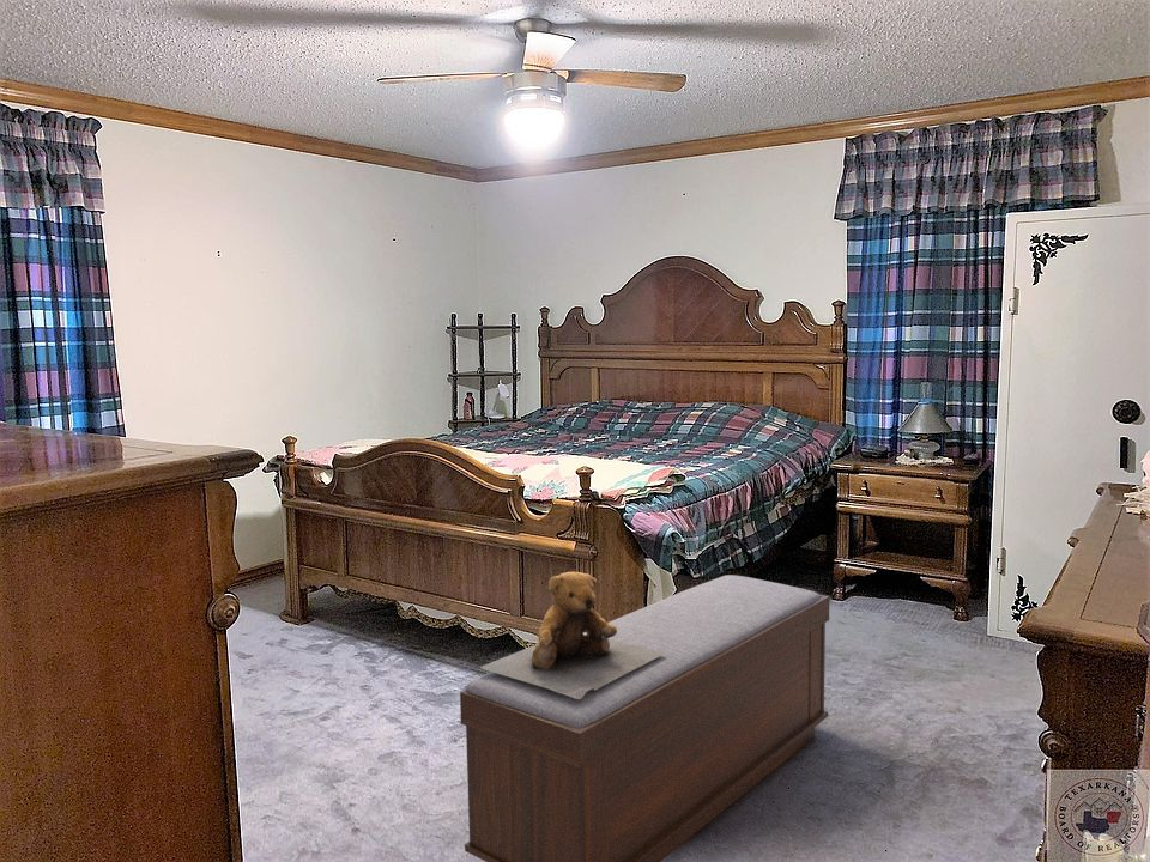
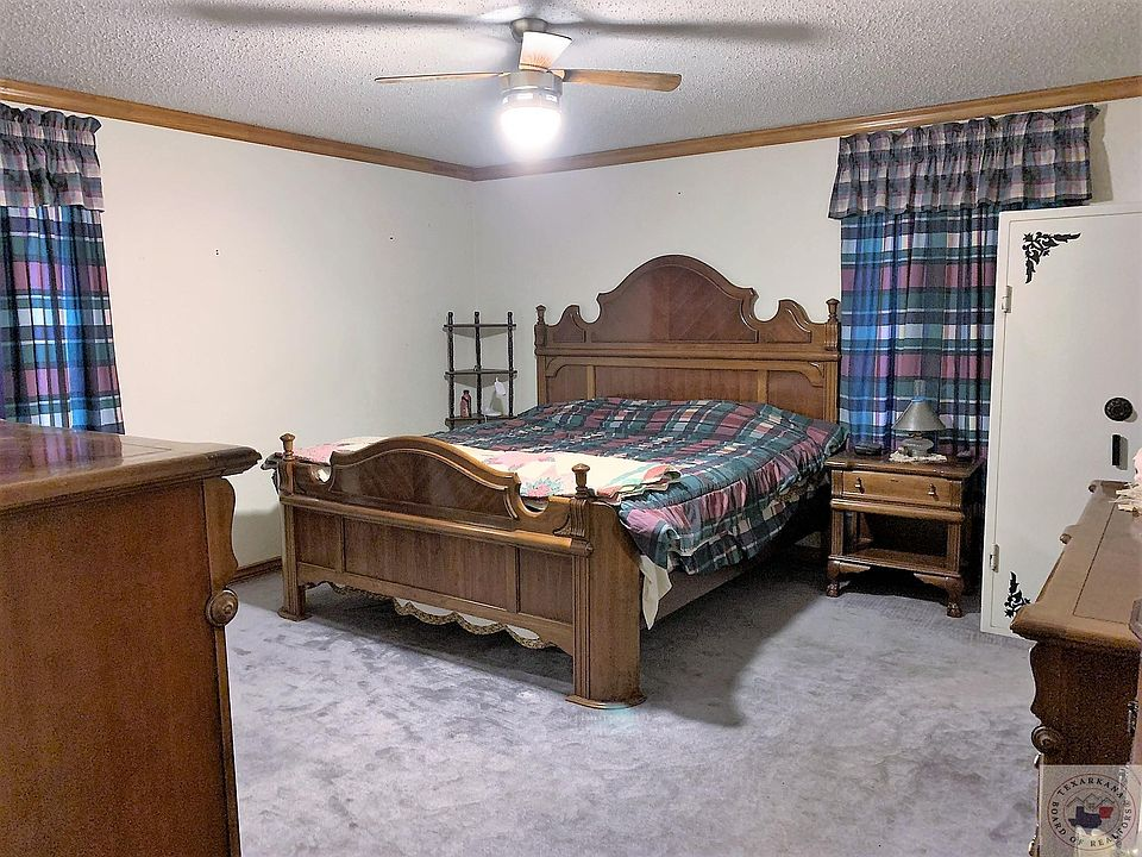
- teddy bear [480,571,666,699]
- bench [459,573,830,862]
